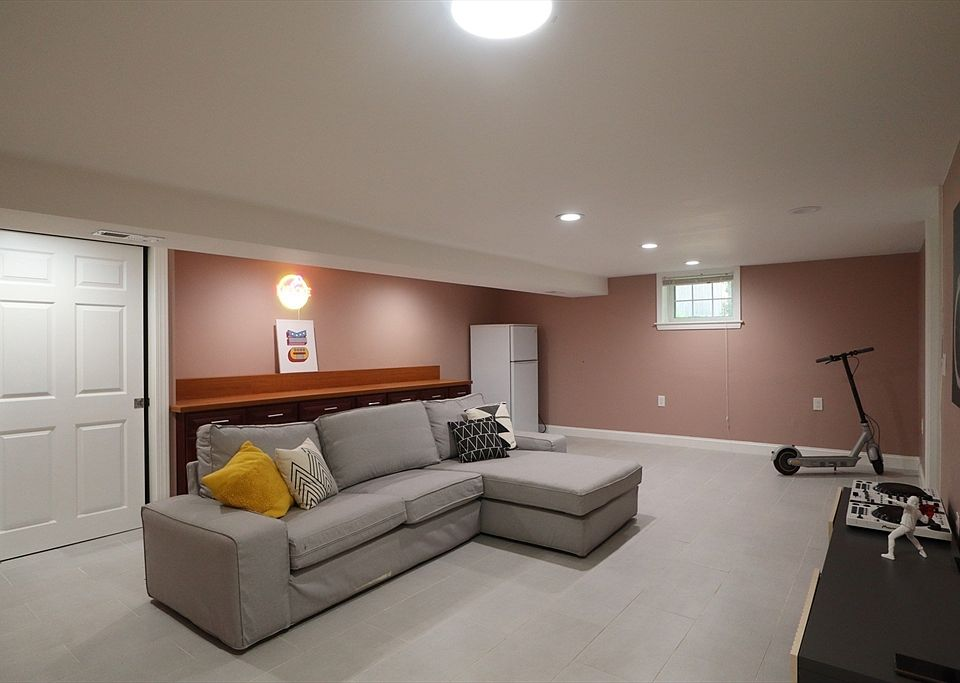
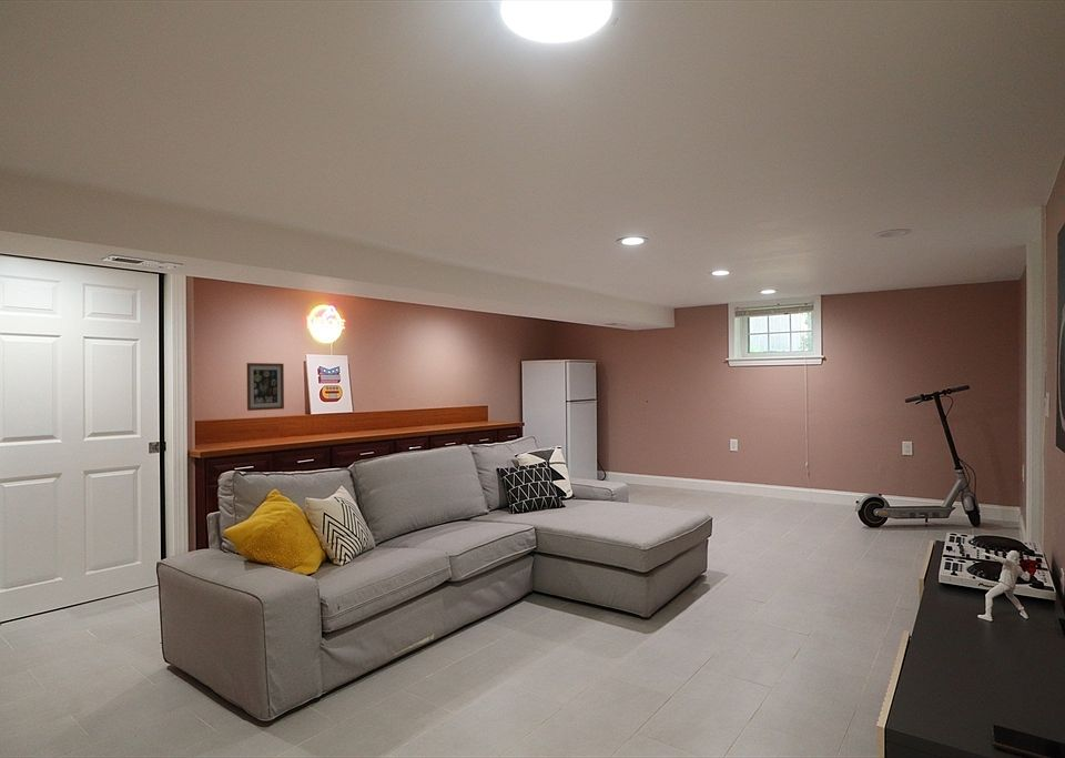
+ wall art [246,362,285,412]
